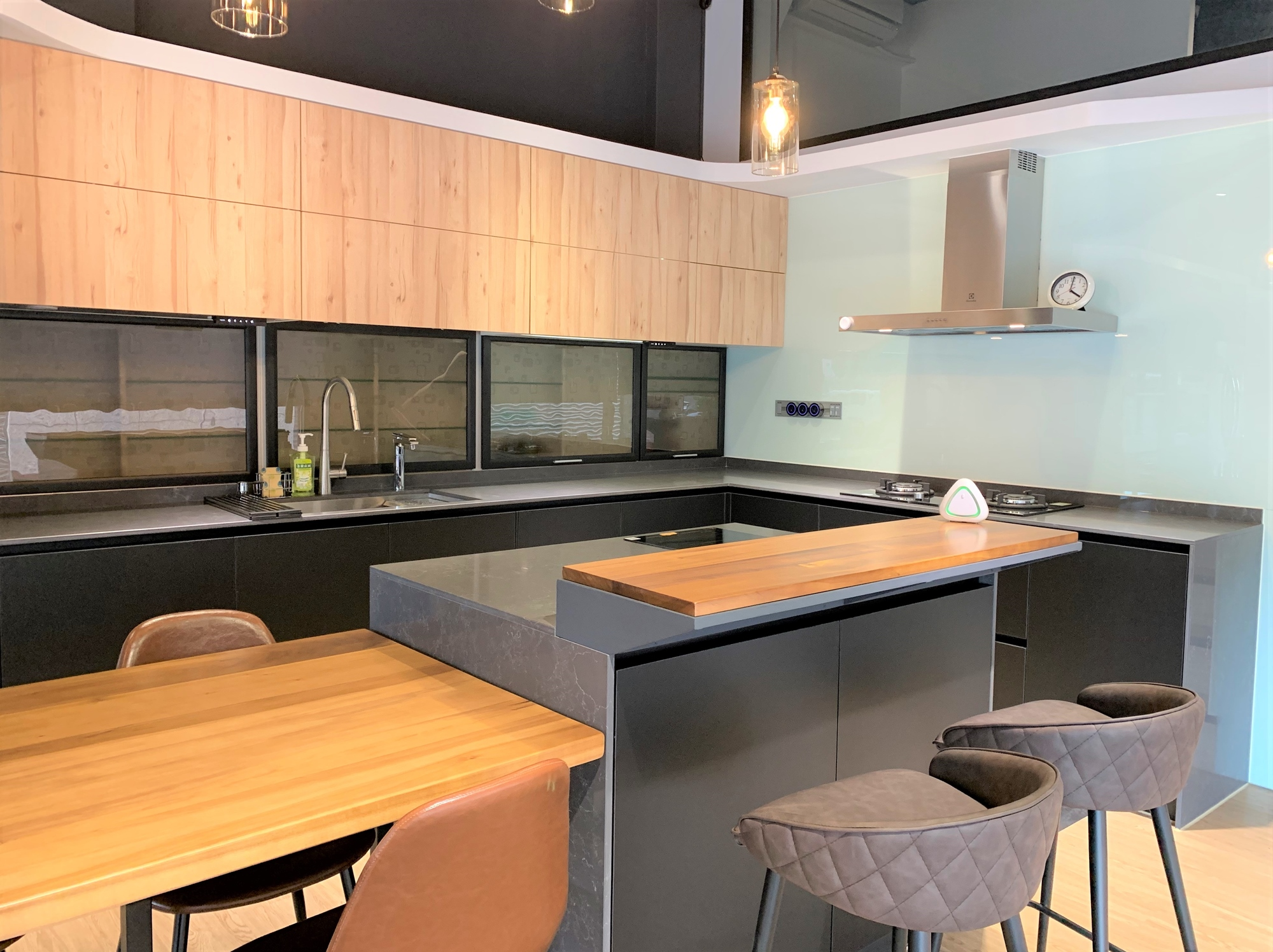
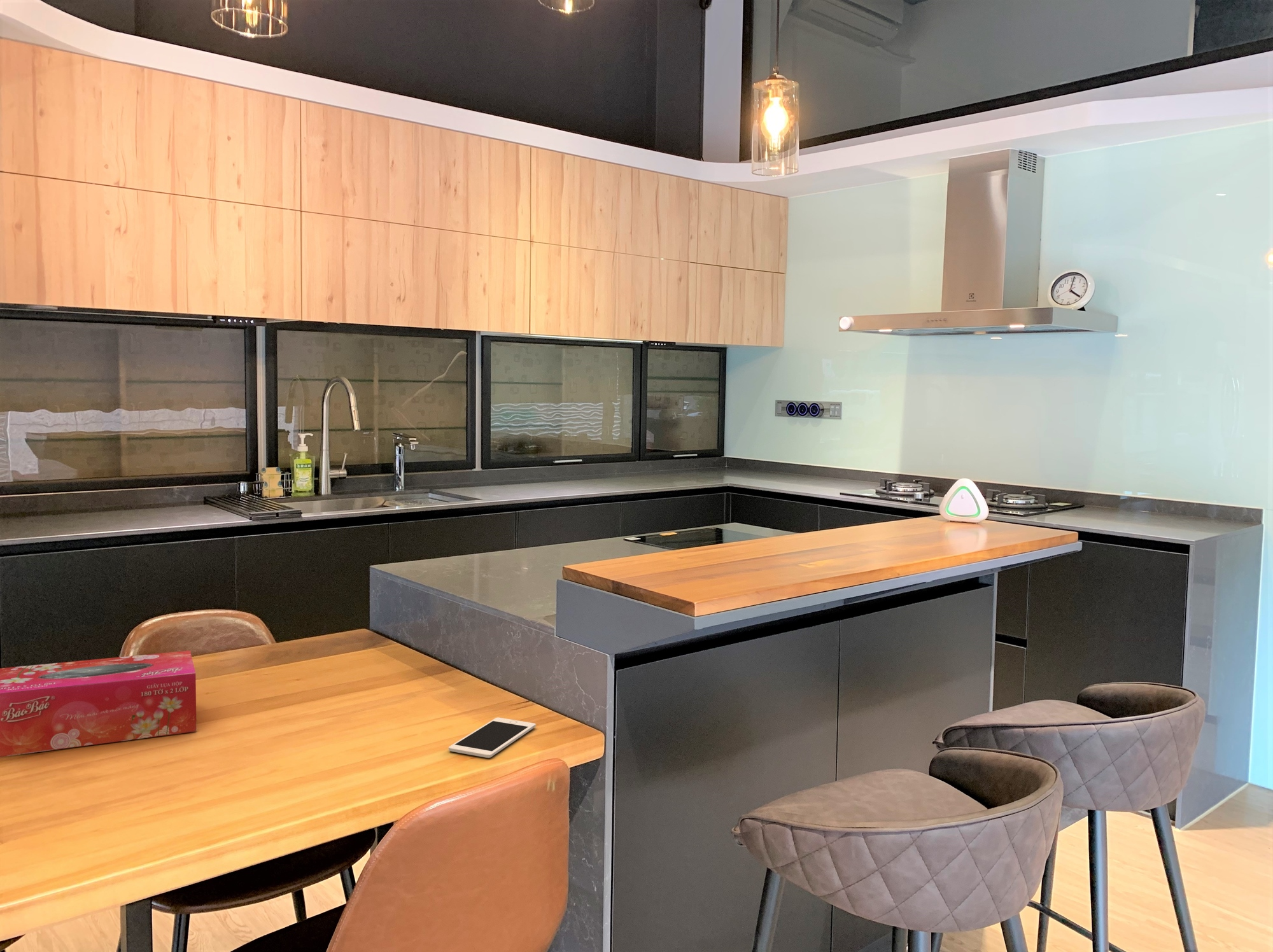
+ tissue box [0,650,197,757]
+ cell phone [448,717,536,759]
